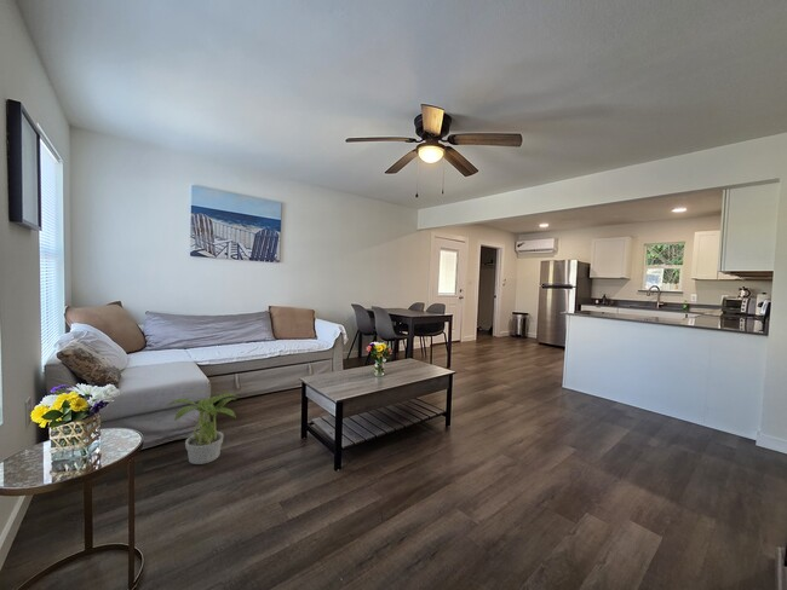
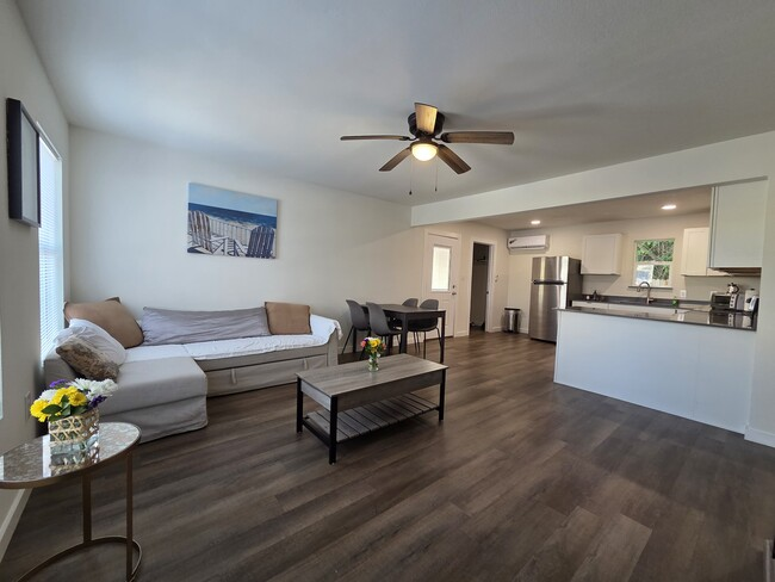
- potted plant [166,392,240,465]
